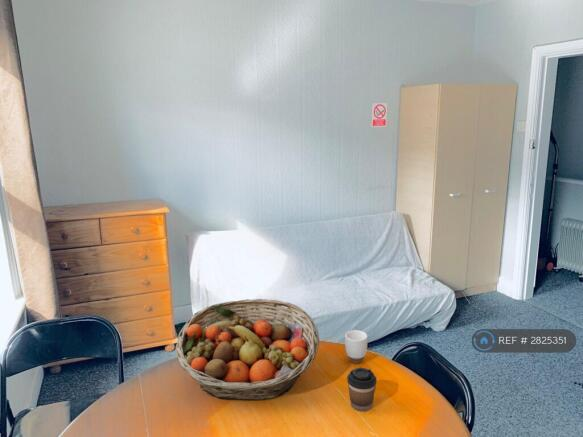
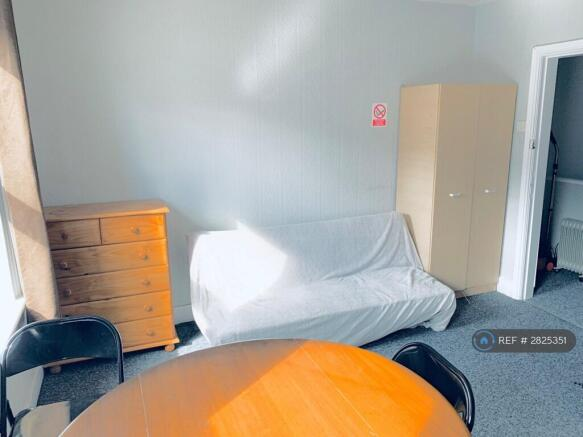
- fruit basket [174,298,320,401]
- coffee cup [346,367,377,412]
- mug [344,329,368,365]
